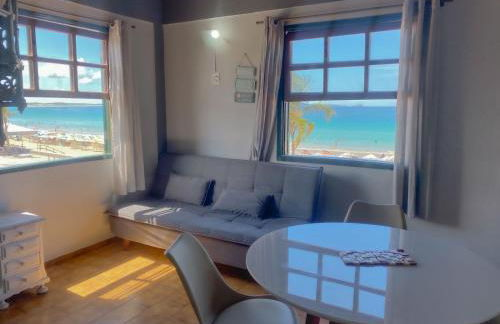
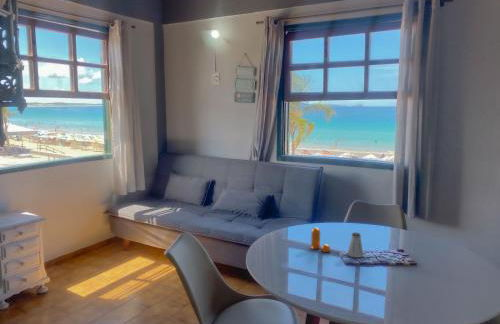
+ saltshaker [346,232,364,259]
+ pepper shaker [310,227,331,253]
